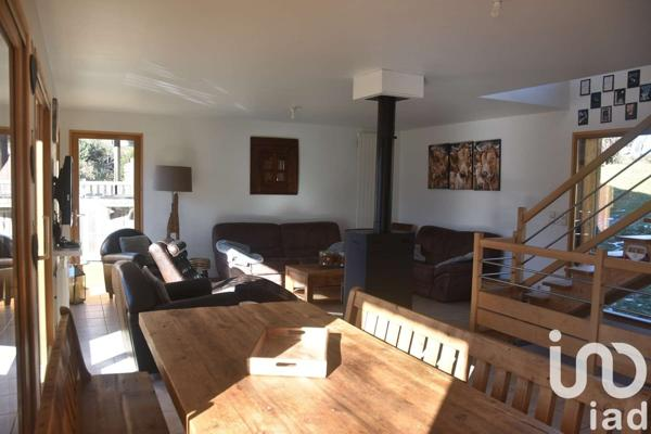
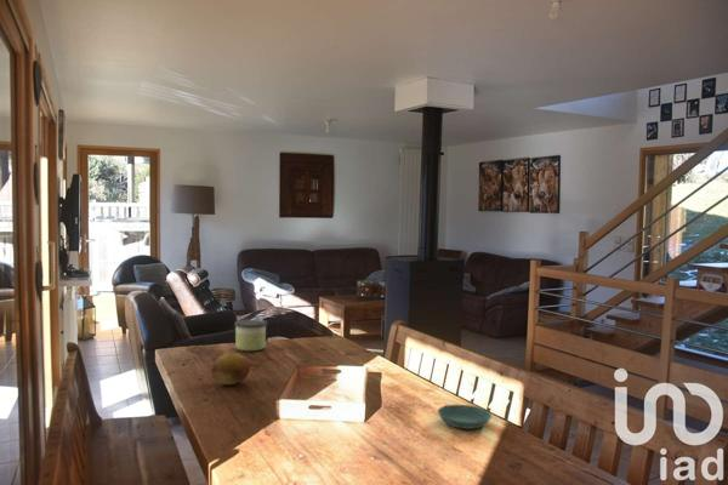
+ saucer [437,404,493,430]
+ fruit [210,352,251,386]
+ candle [233,318,268,352]
